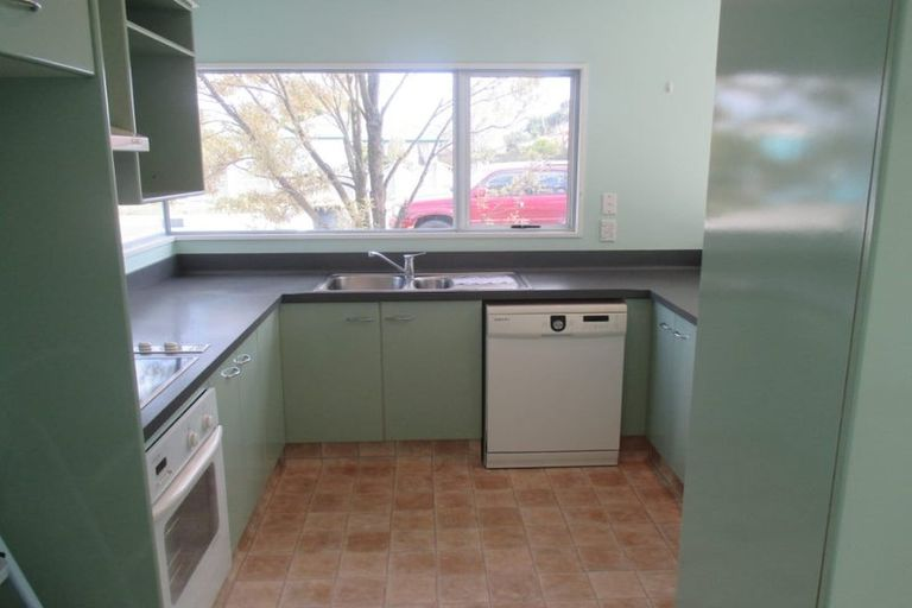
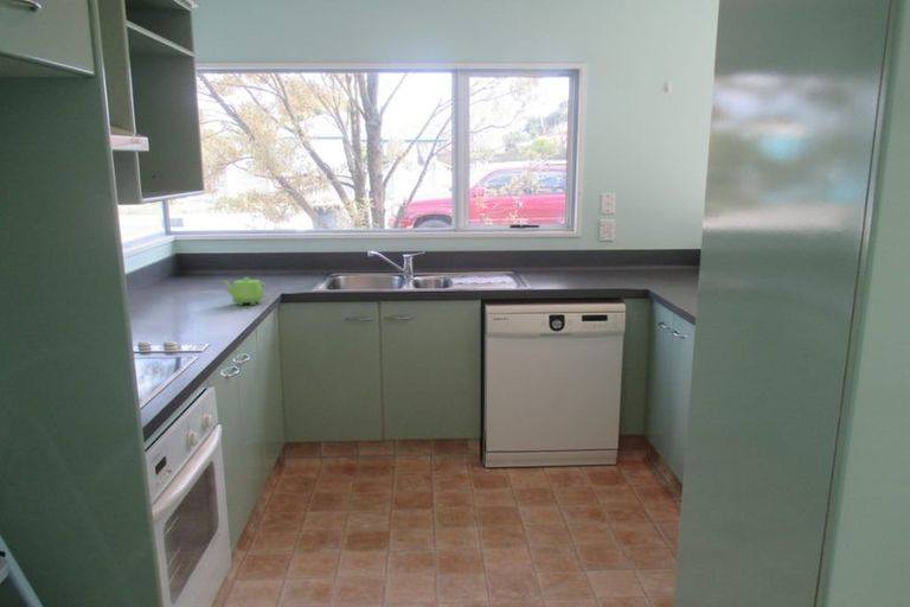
+ teapot [220,276,267,307]
